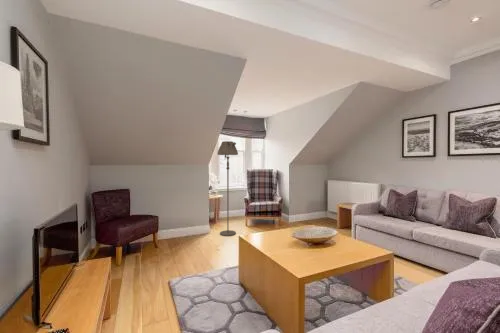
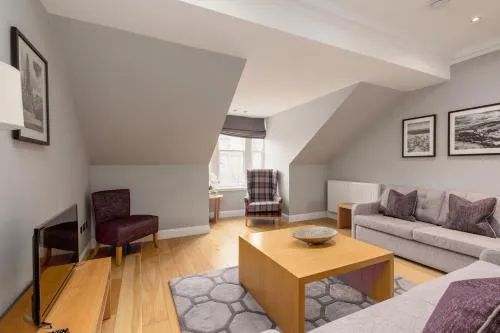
- floor lamp [217,140,239,237]
